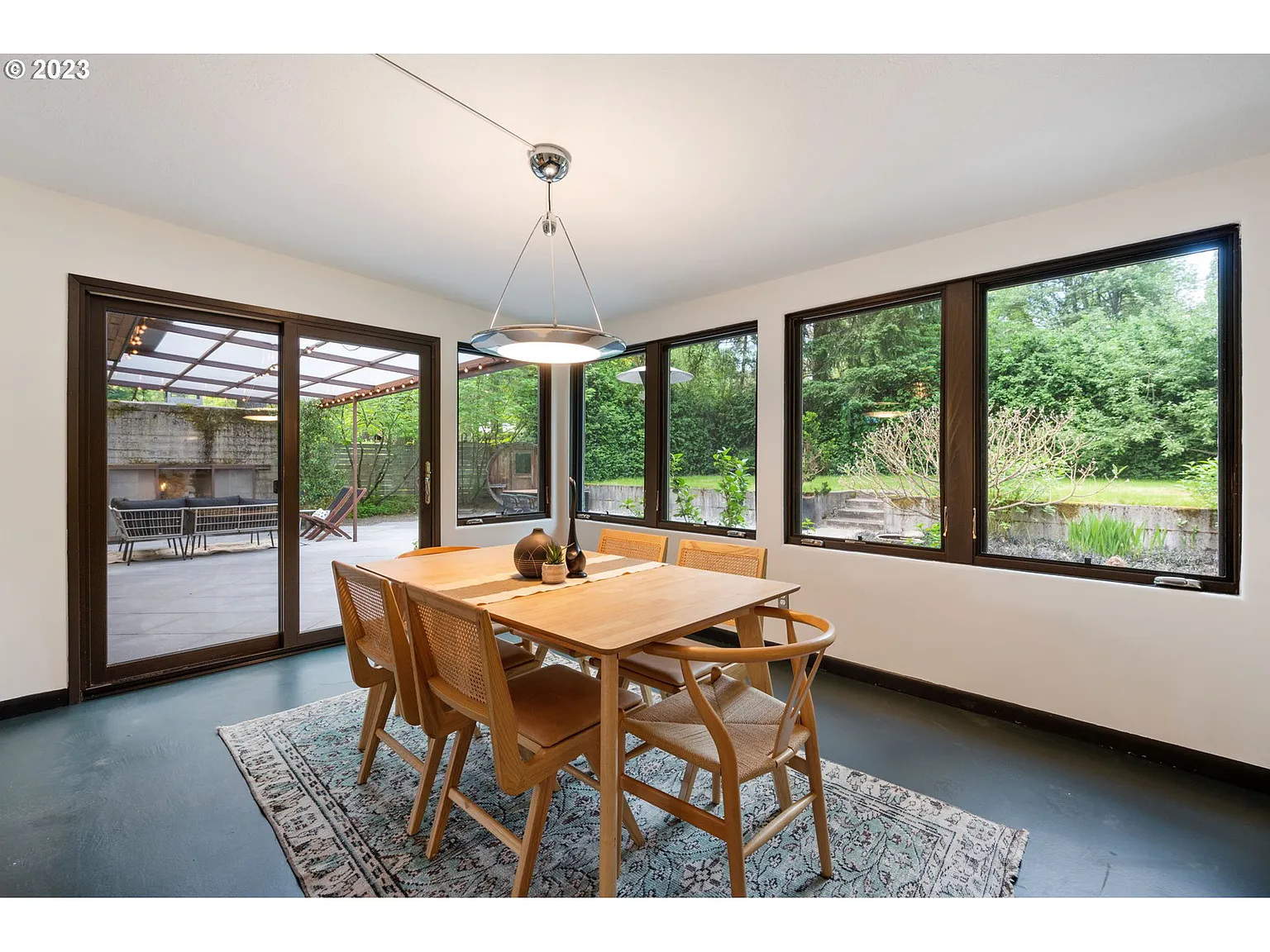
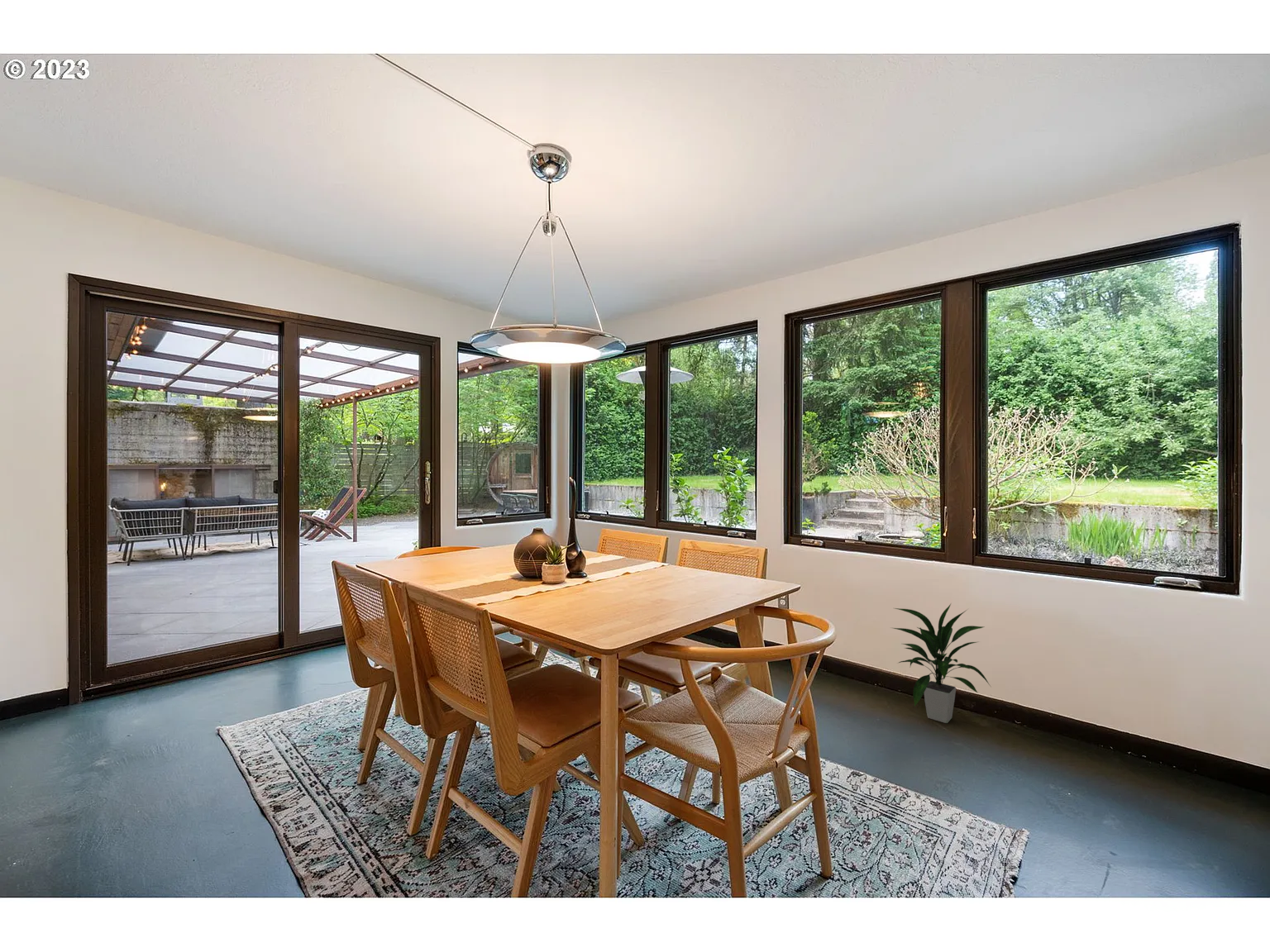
+ indoor plant [890,603,991,724]
